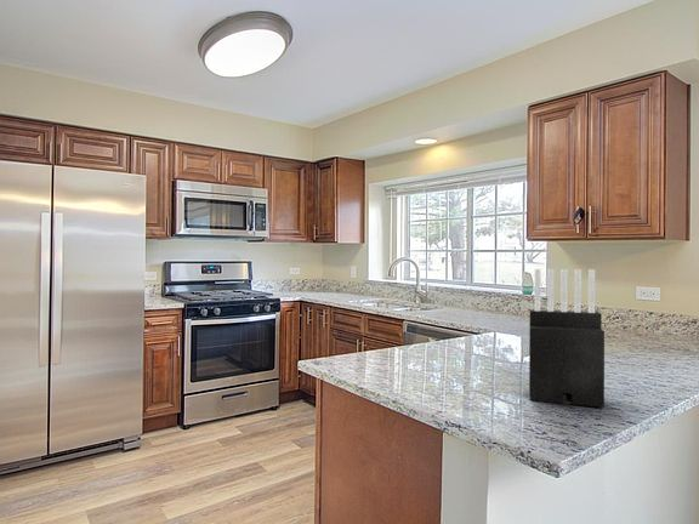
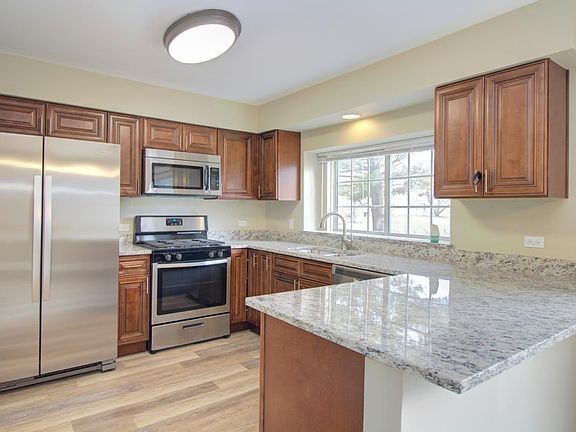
- knife block [528,268,606,409]
